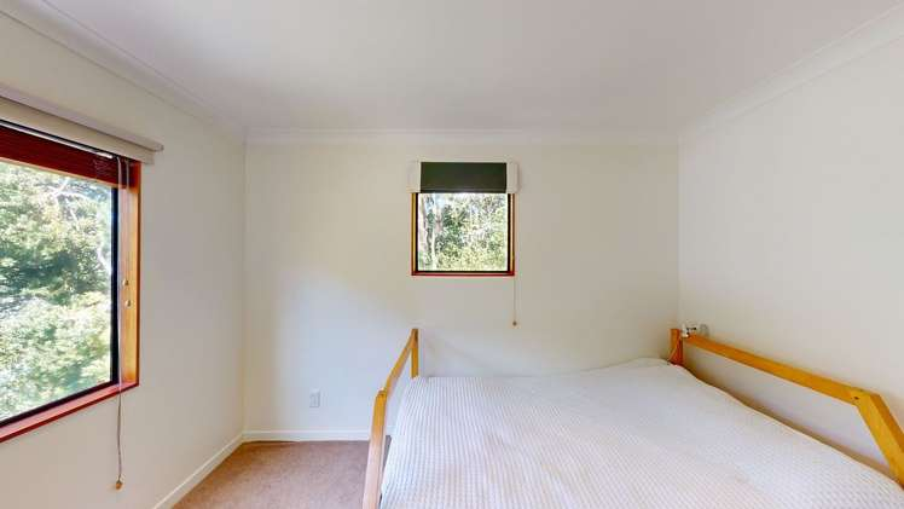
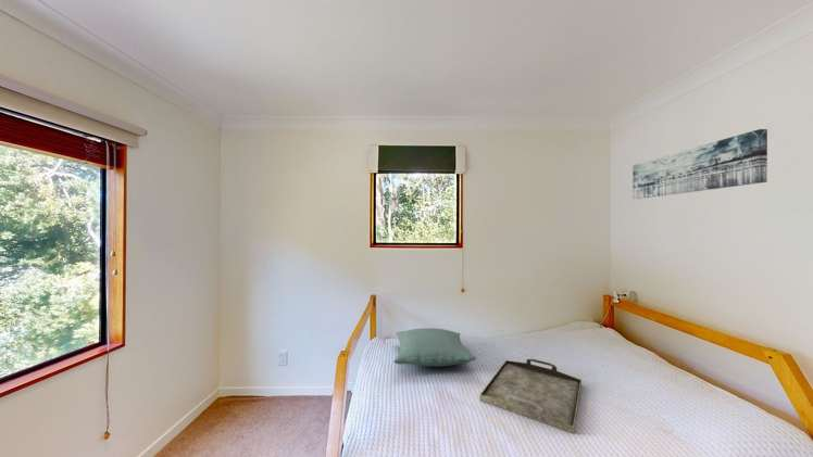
+ wall art [631,128,768,200]
+ pillow [392,327,477,368]
+ serving tray [478,358,583,434]
